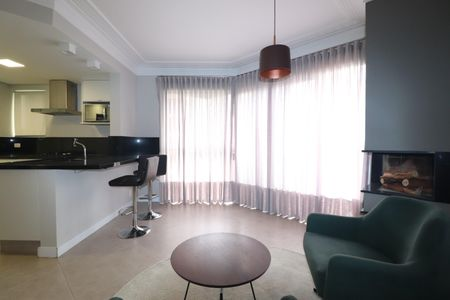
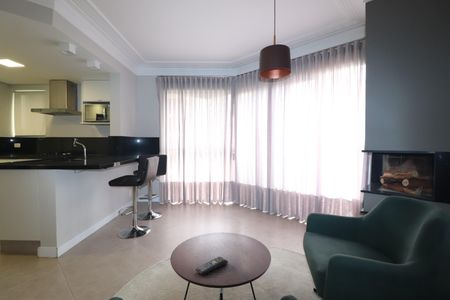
+ remote control [194,256,229,276]
